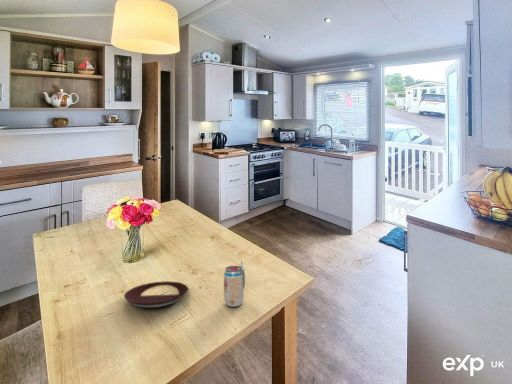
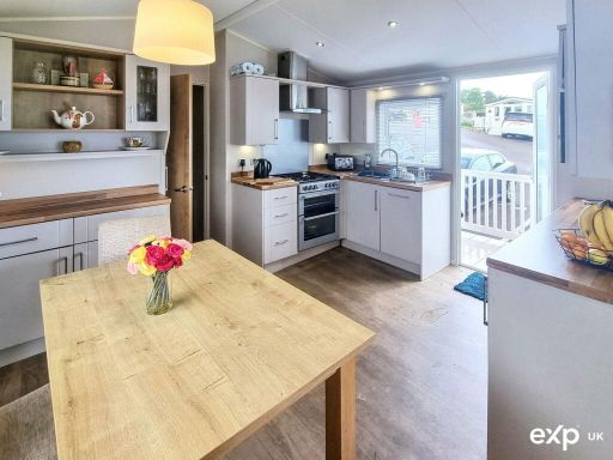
- beverage can [223,260,246,308]
- plate [123,280,189,309]
